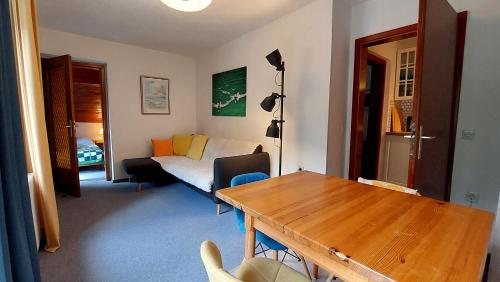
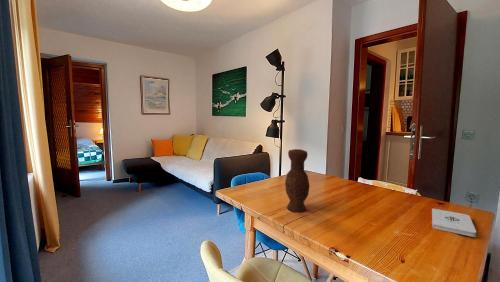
+ vase [284,148,311,213]
+ notepad [431,208,477,238]
